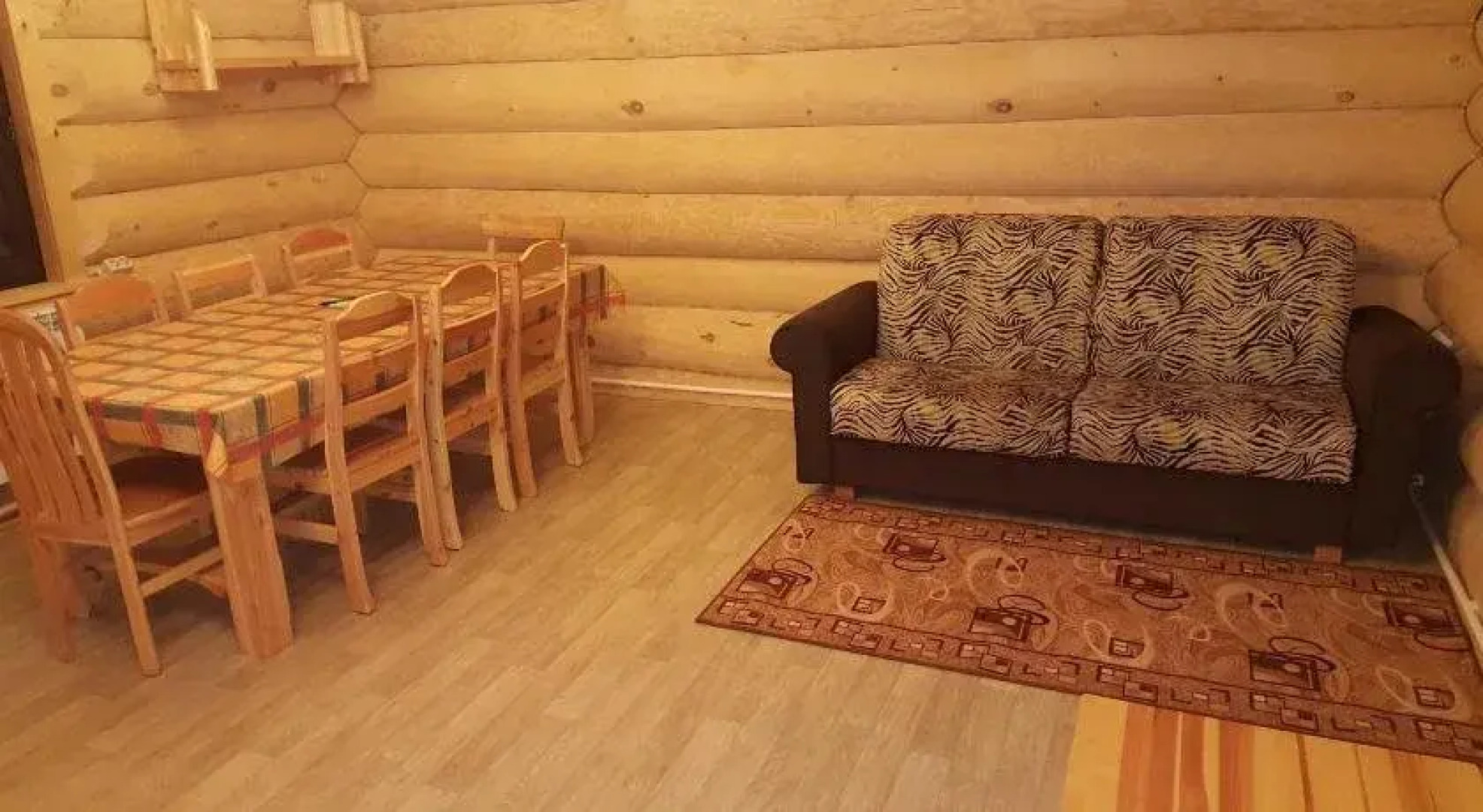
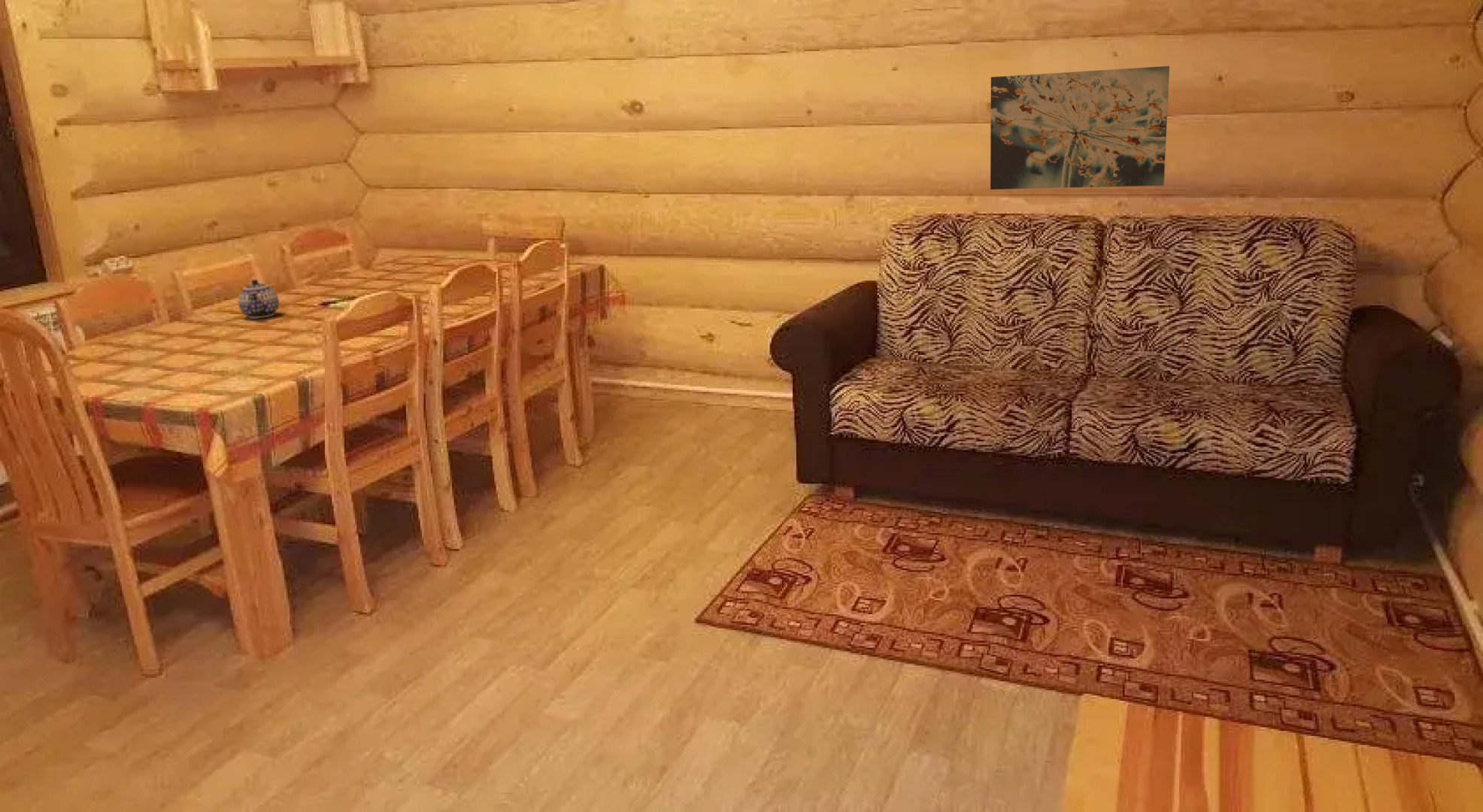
+ teapot [238,279,280,319]
+ wall art [990,65,1170,190]
